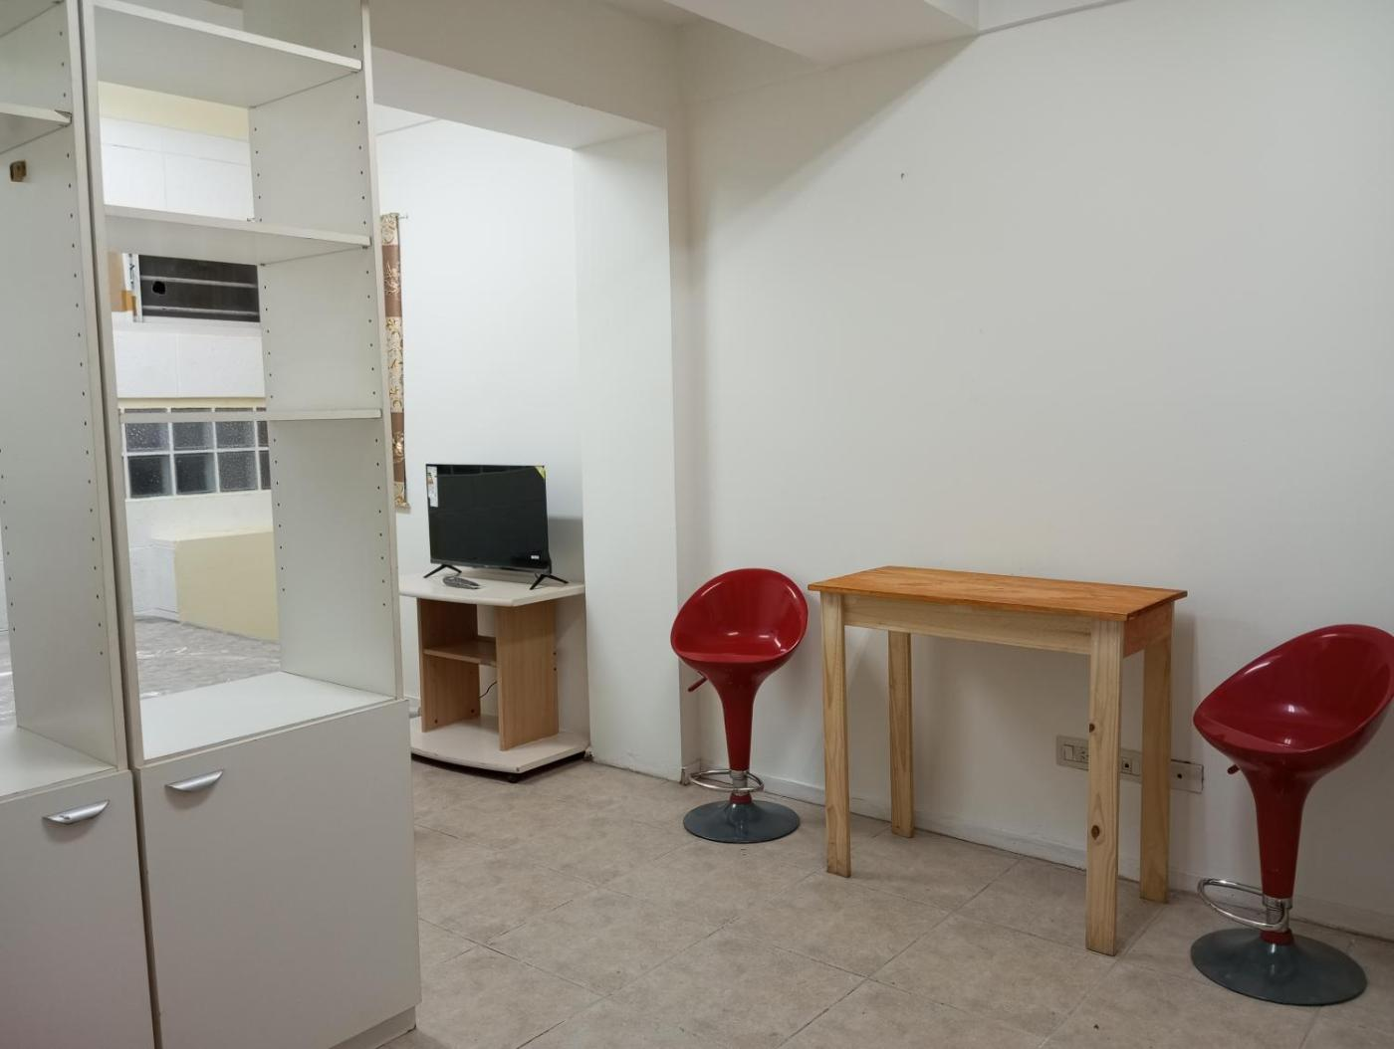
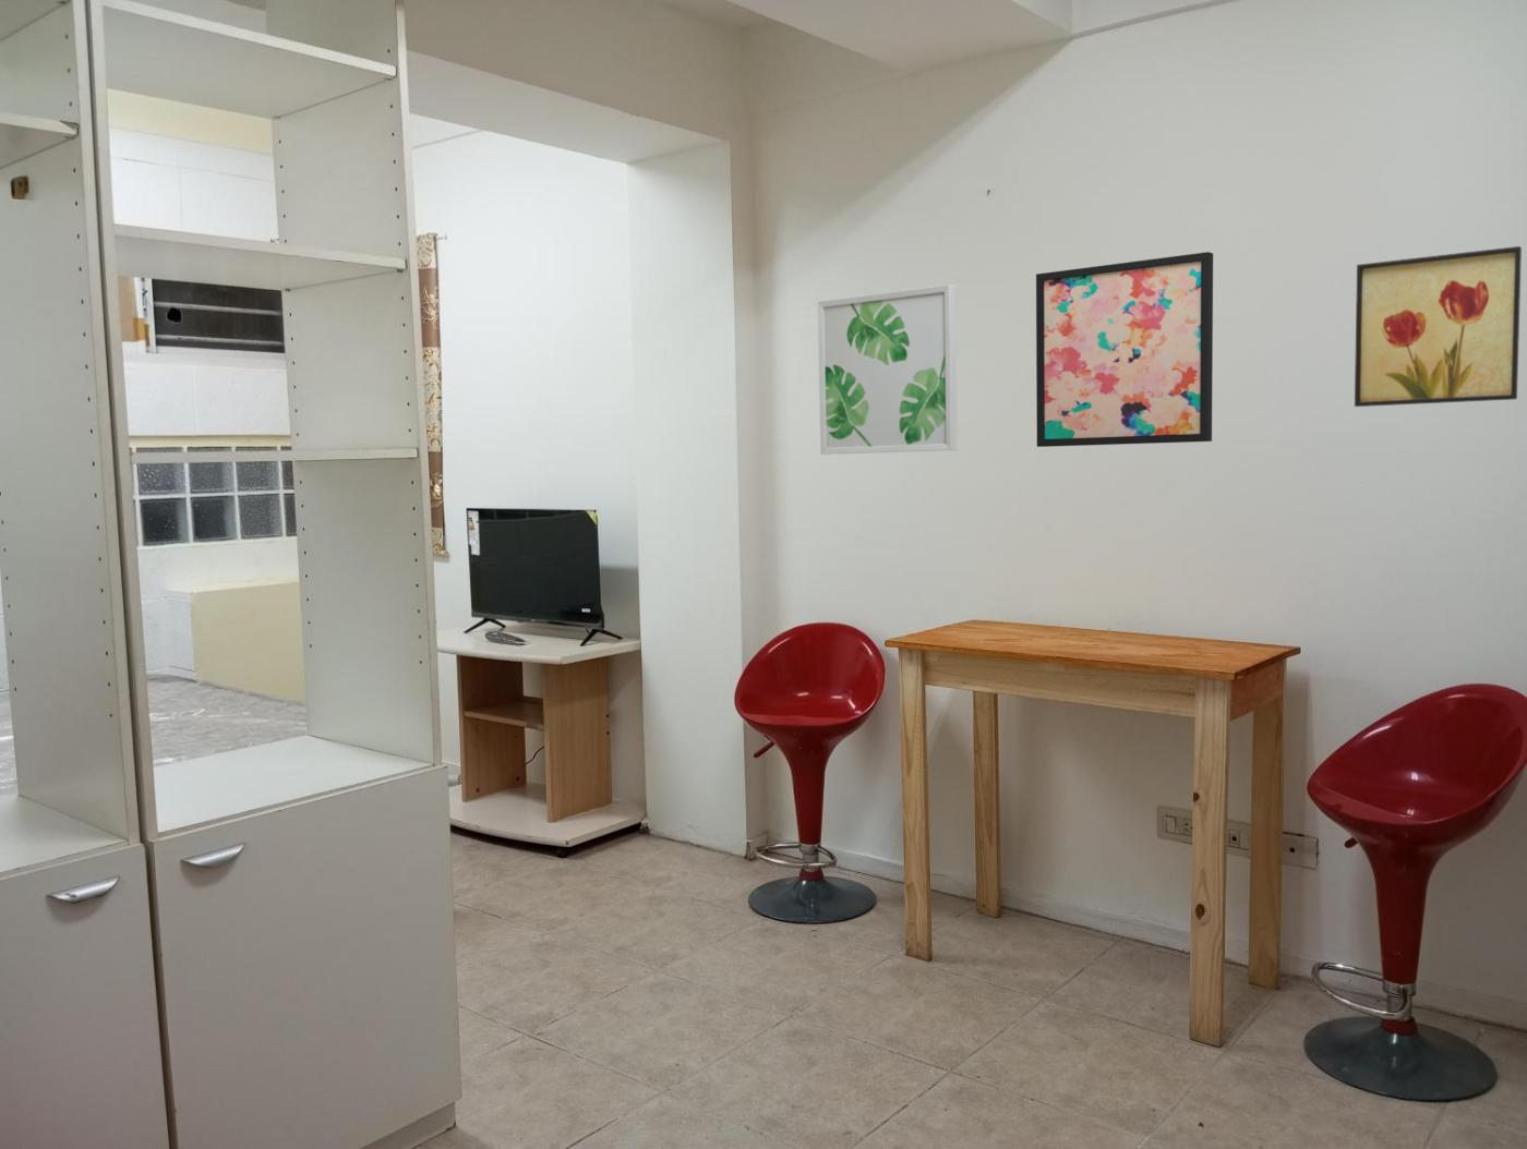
+ wall art [817,284,957,456]
+ wall art [1034,251,1214,448]
+ wall art [1353,245,1522,408]
